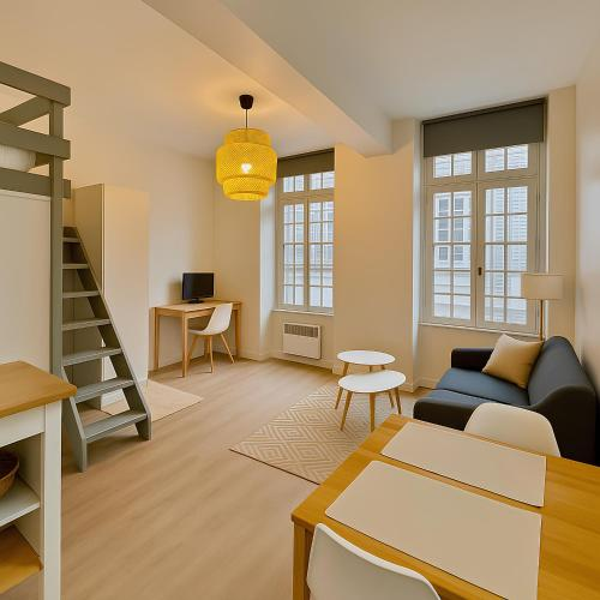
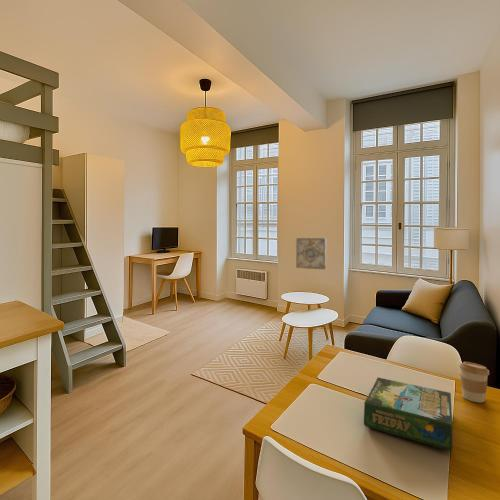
+ wall art [295,237,327,270]
+ board game [363,376,453,452]
+ coffee cup [458,361,490,403]
